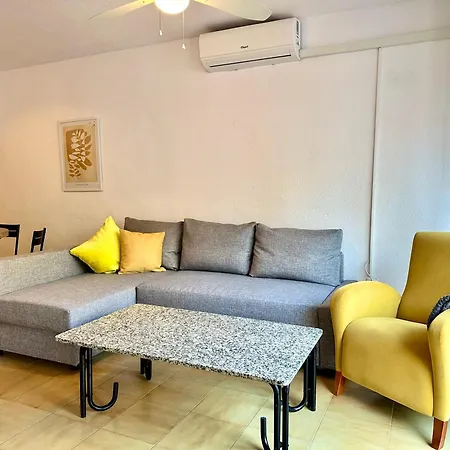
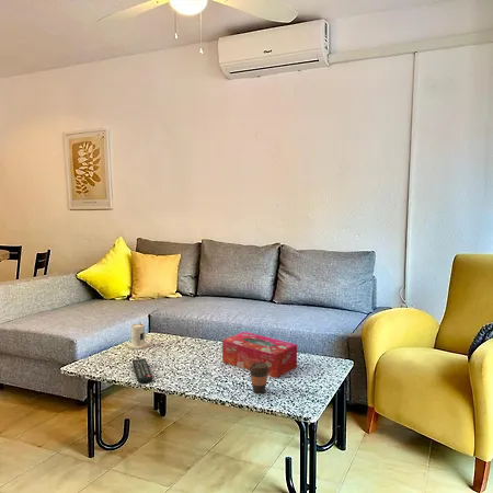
+ candle [127,322,149,351]
+ tissue box [221,331,298,379]
+ remote control [130,357,153,385]
+ coffee cup [249,363,270,394]
